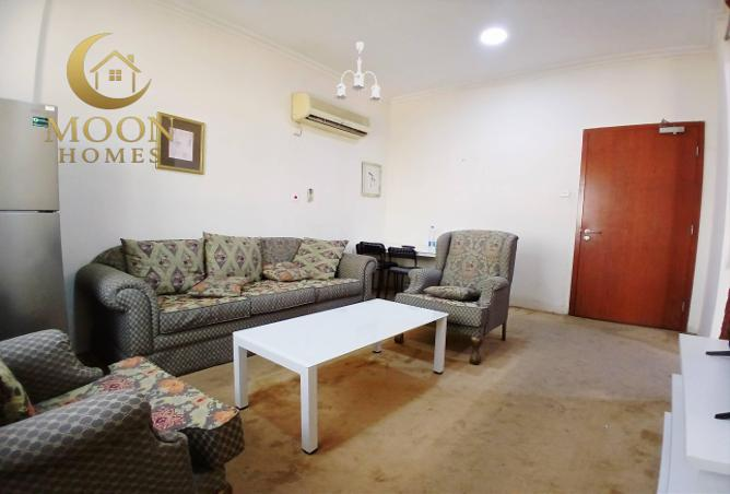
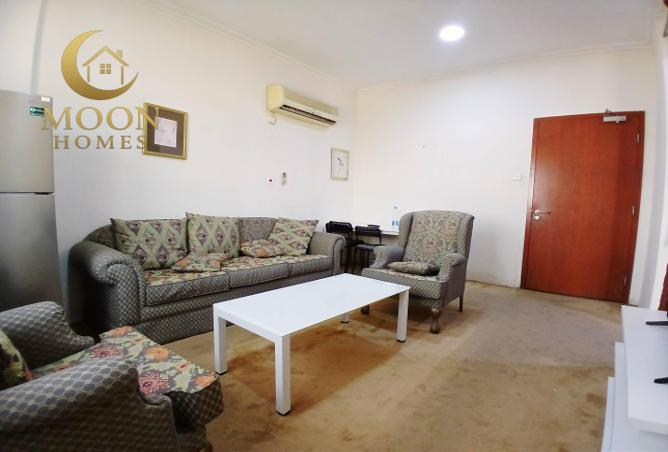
- ceiling light fixture [333,40,384,103]
